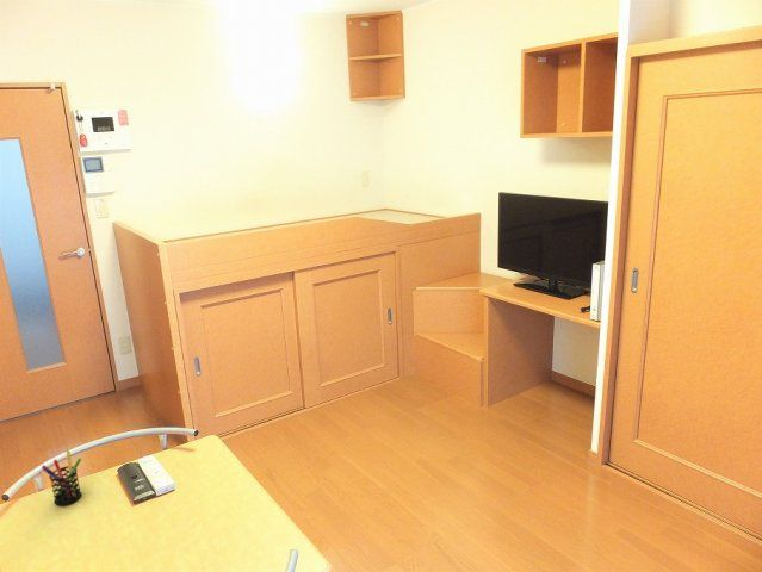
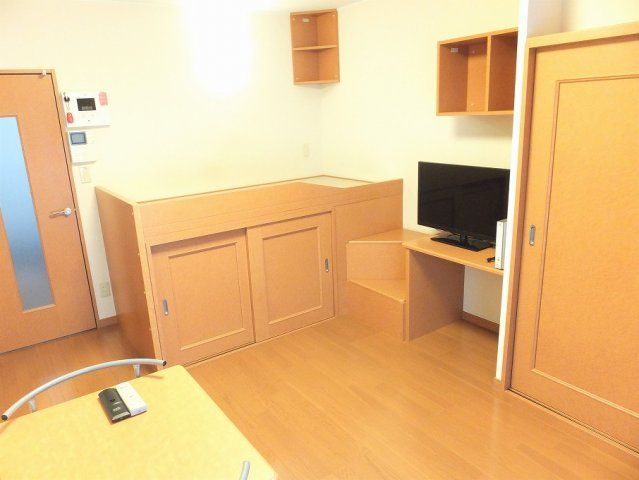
- pen holder [41,449,82,506]
